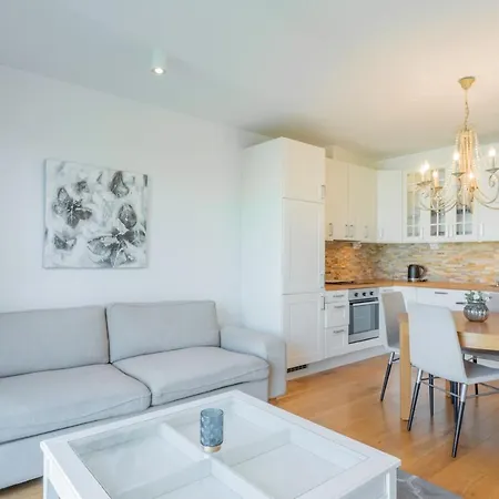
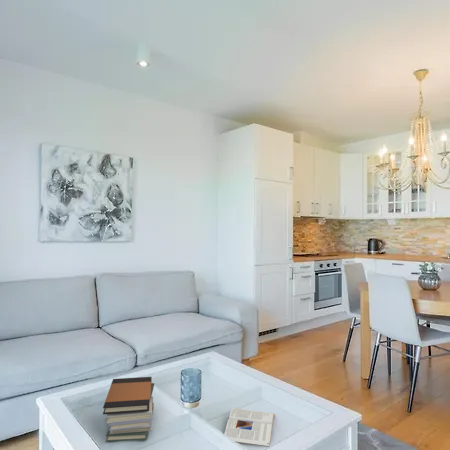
+ magazine [223,407,276,448]
+ book stack [102,376,155,443]
